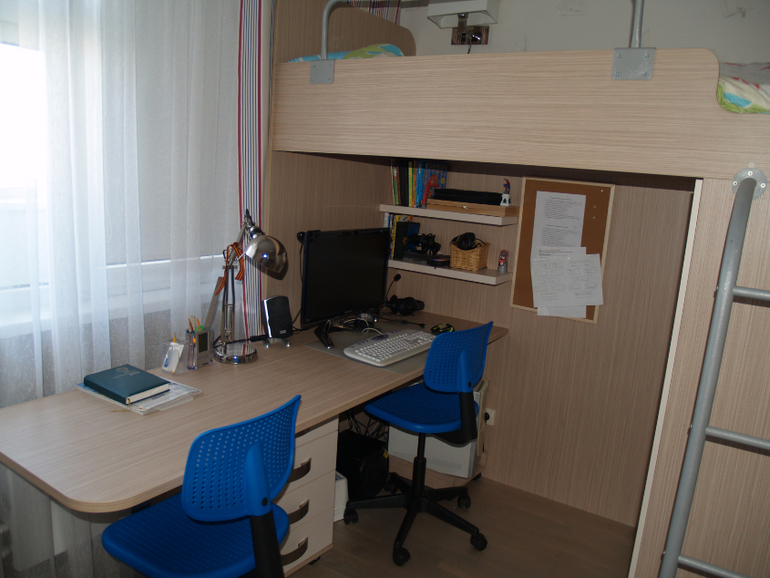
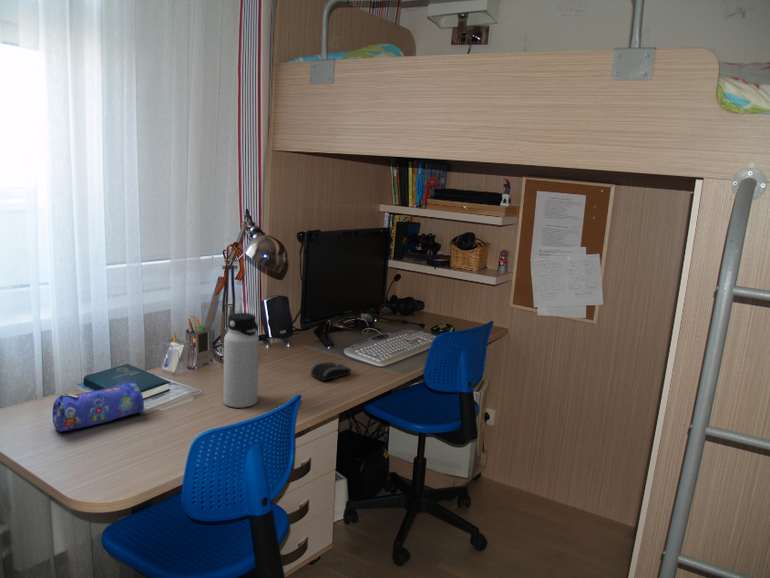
+ water bottle [223,312,260,409]
+ pencil case [52,380,145,432]
+ computer mouse [310,361,352,382]
